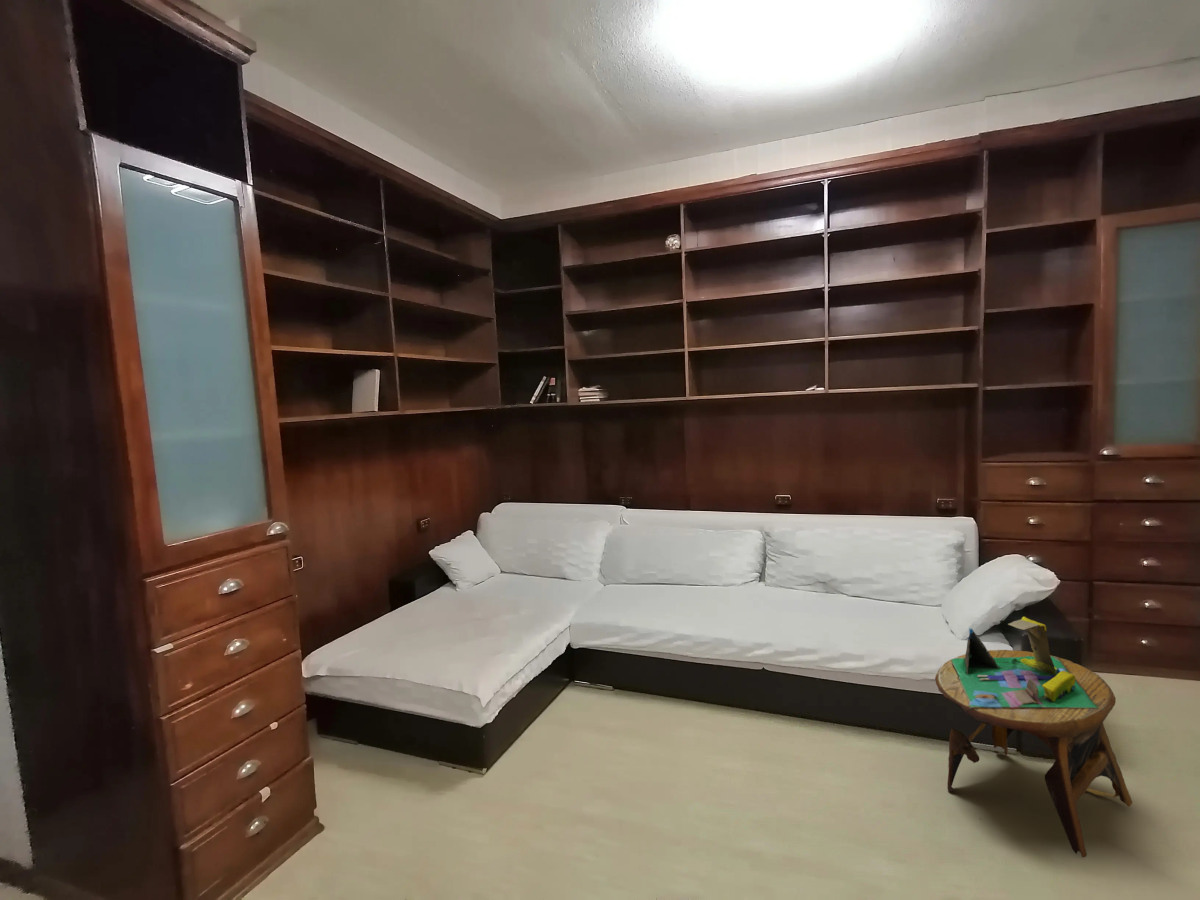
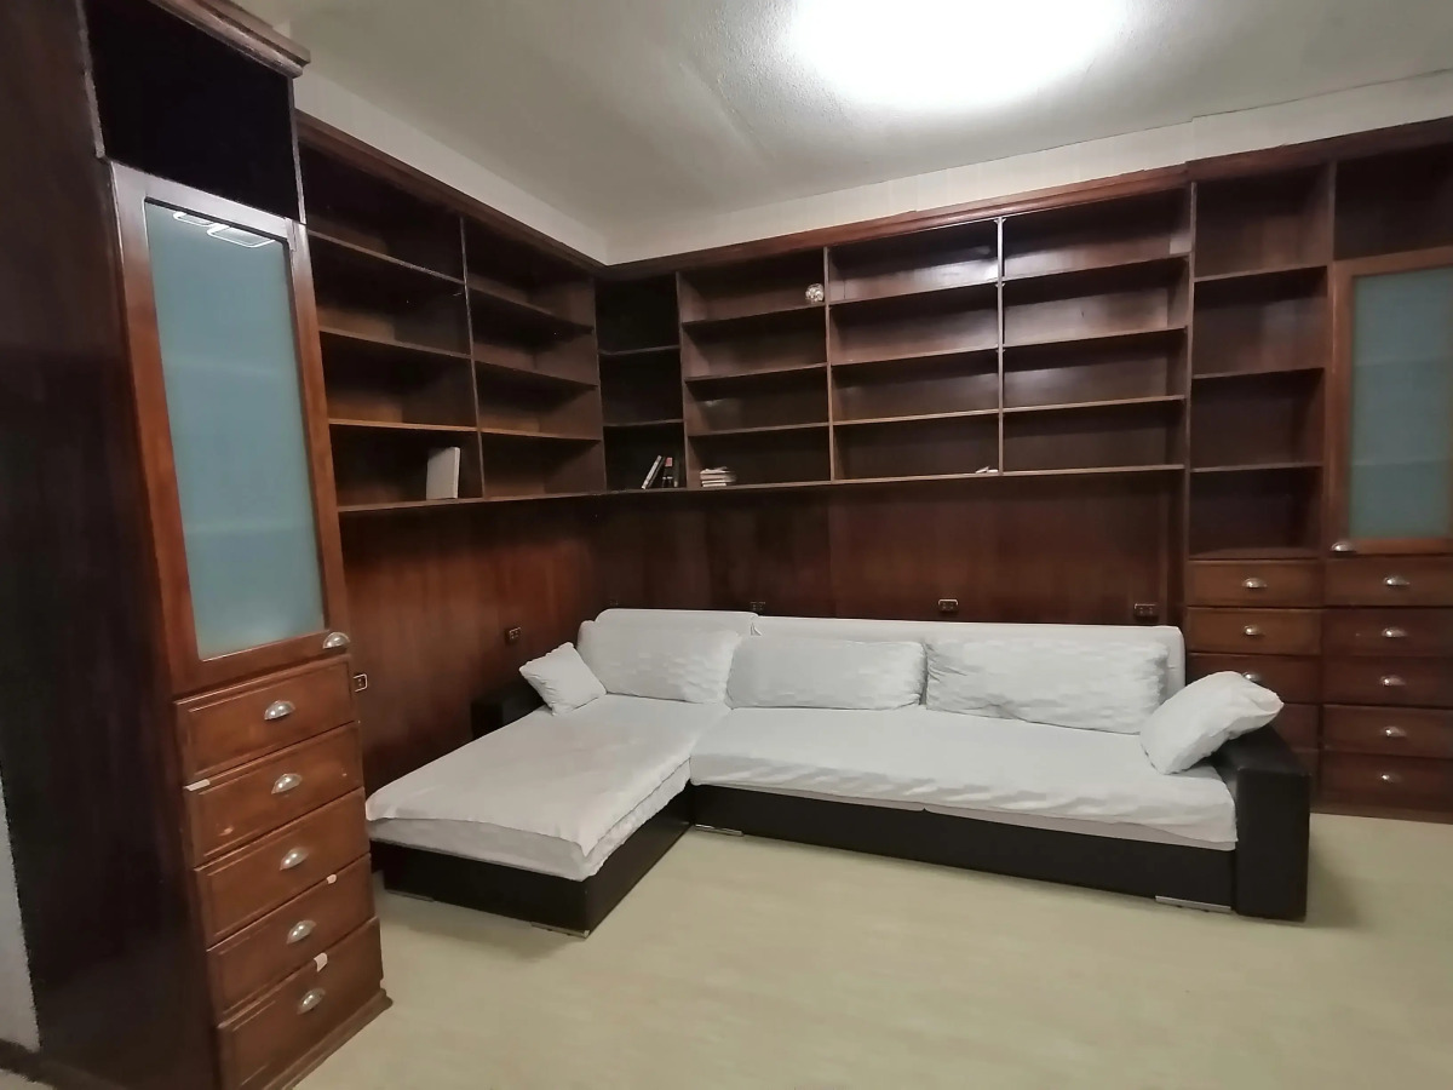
- side table [934,616,1133,858]
